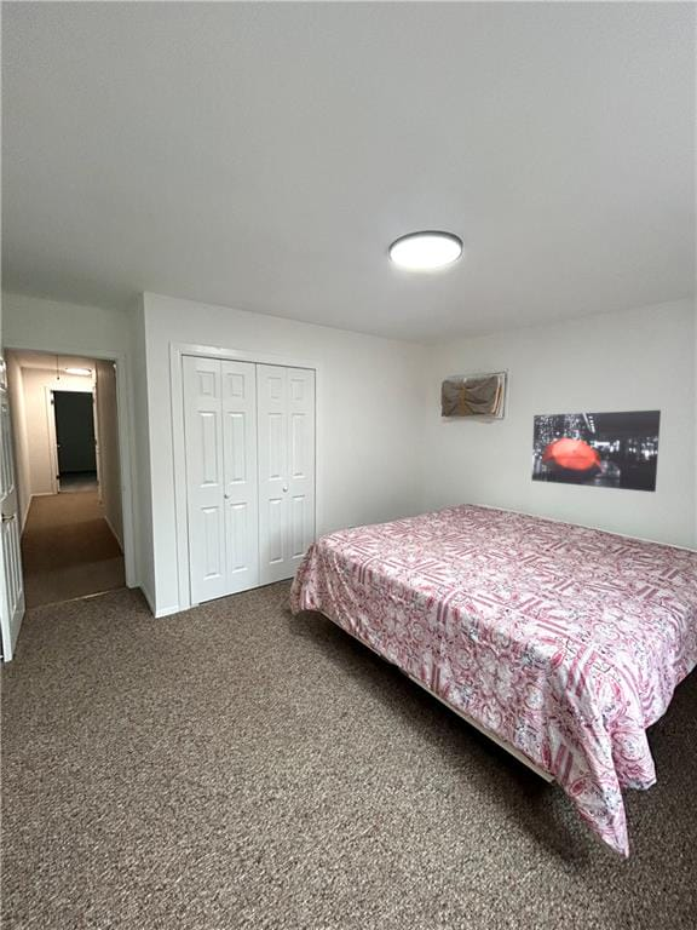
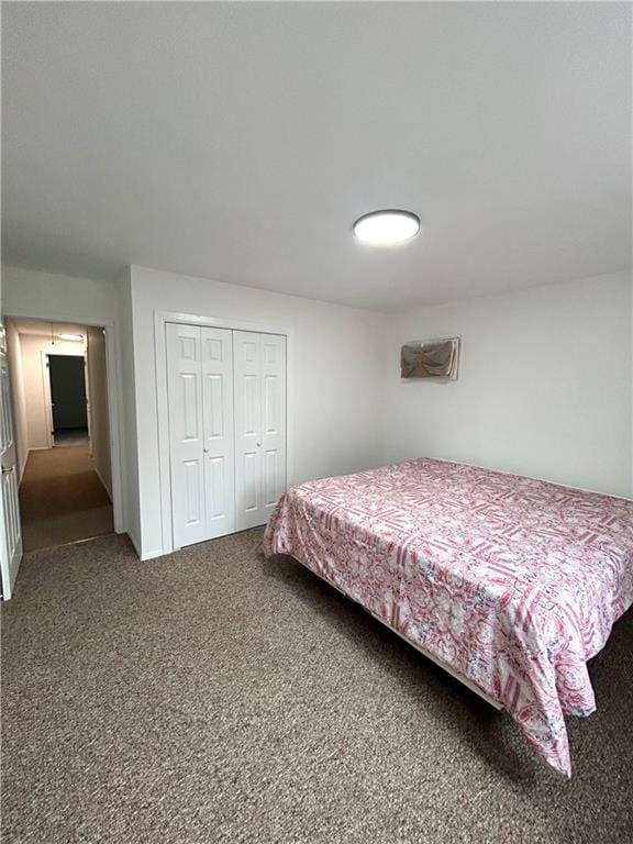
- wall art [530,409,662,493]
